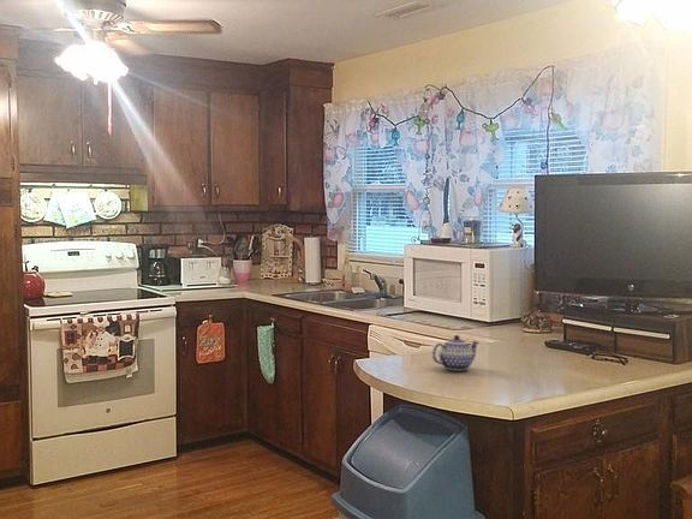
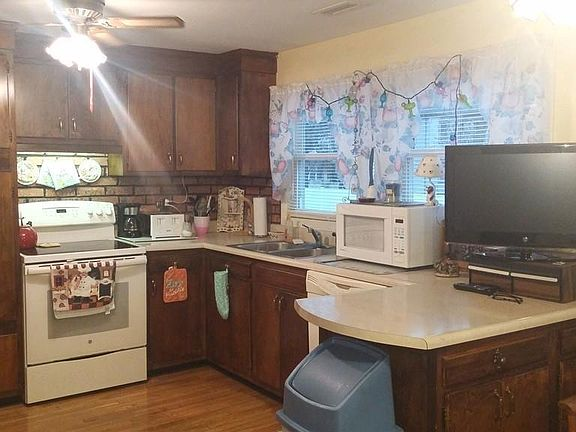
- teapot [431,334,479,371]
